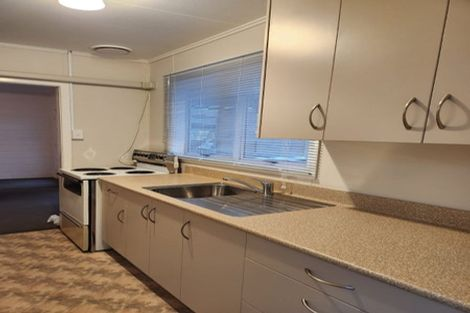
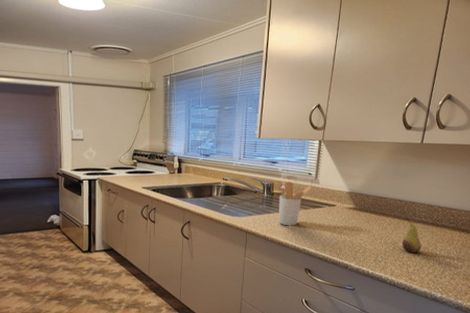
+ fruit [401,217,422,254]
+ utensil holder [278,181,313,226]
